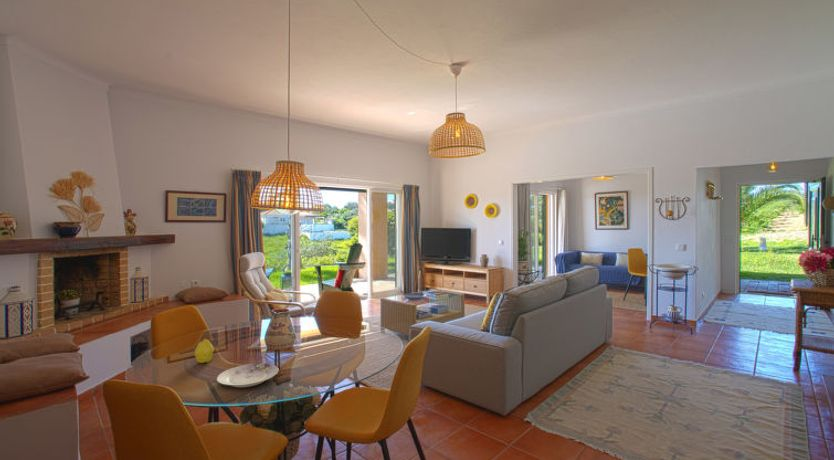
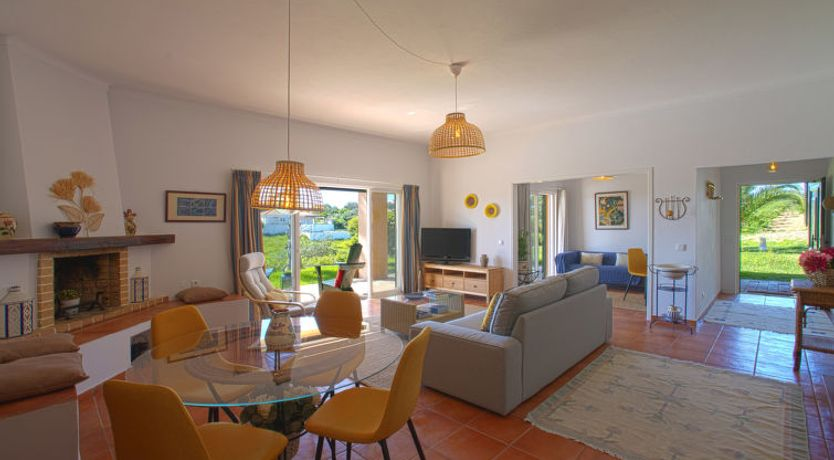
- plate [215,362,280,388]
- fruit [194,338,215,364]
